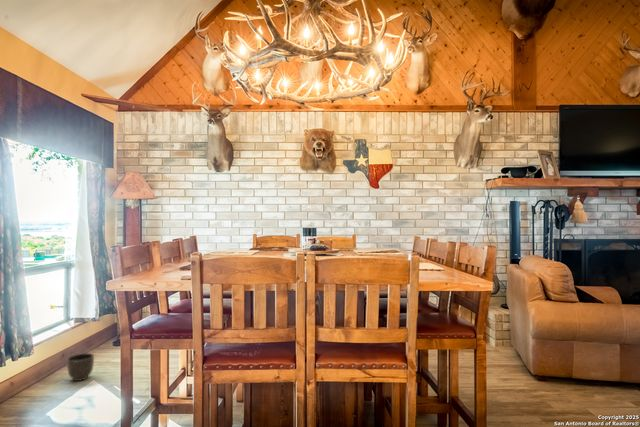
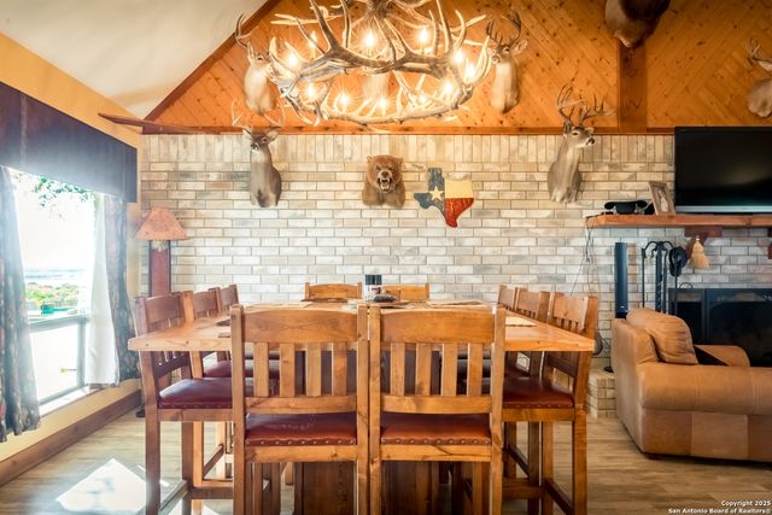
- planter [66,352,95,382]
